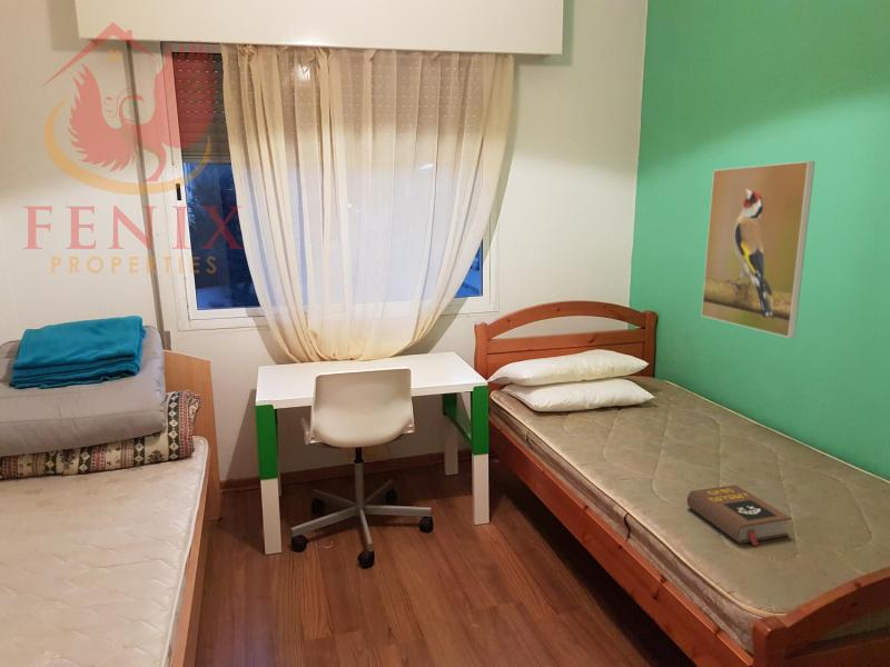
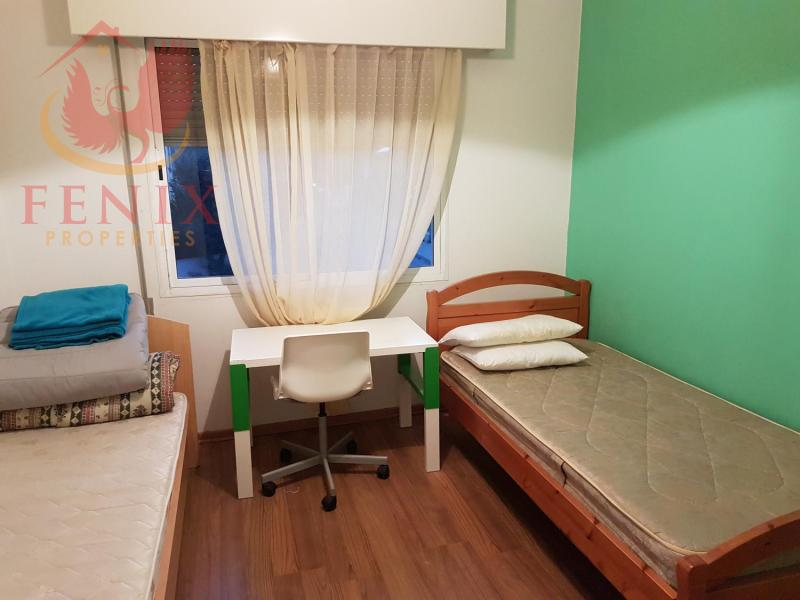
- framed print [700,160,817,339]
- book [686,484,792,547]
